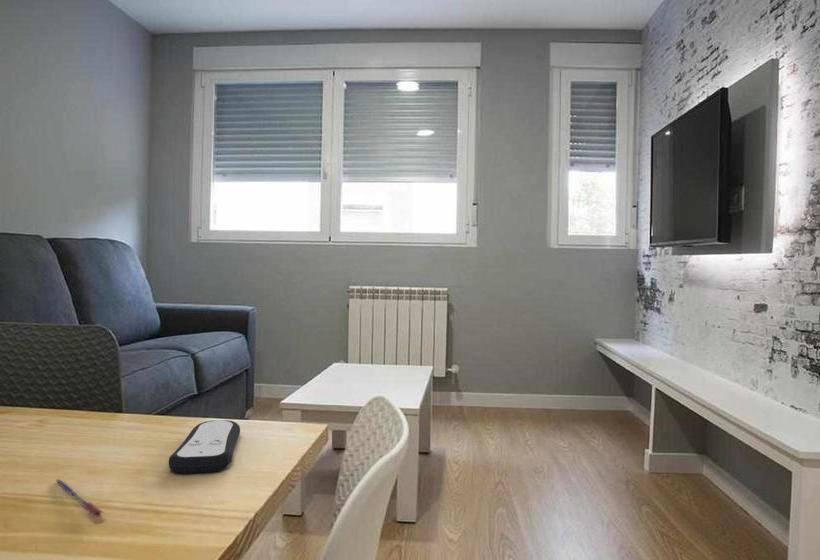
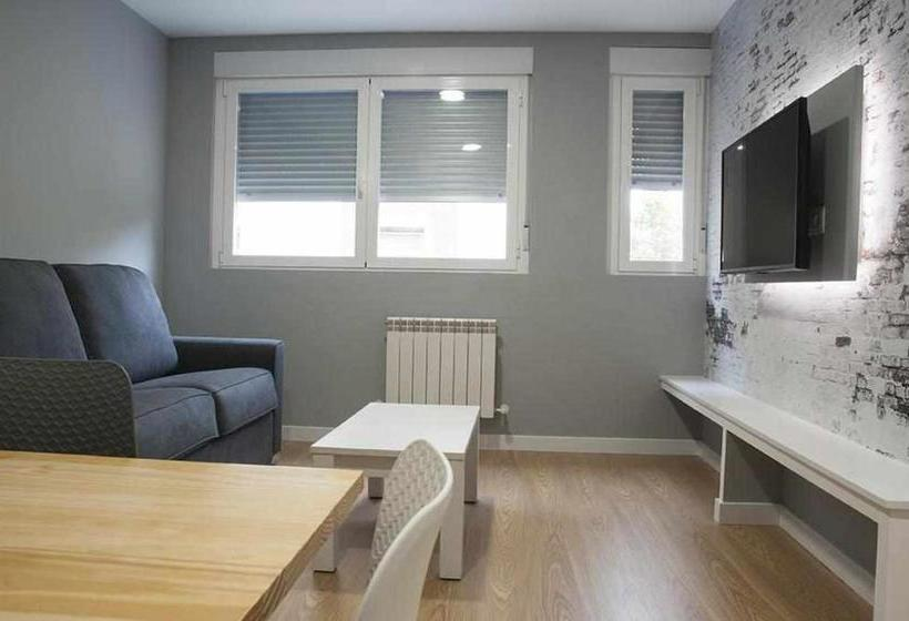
- remote control [168,419,241,474]
- pen [55,478,105,518]
